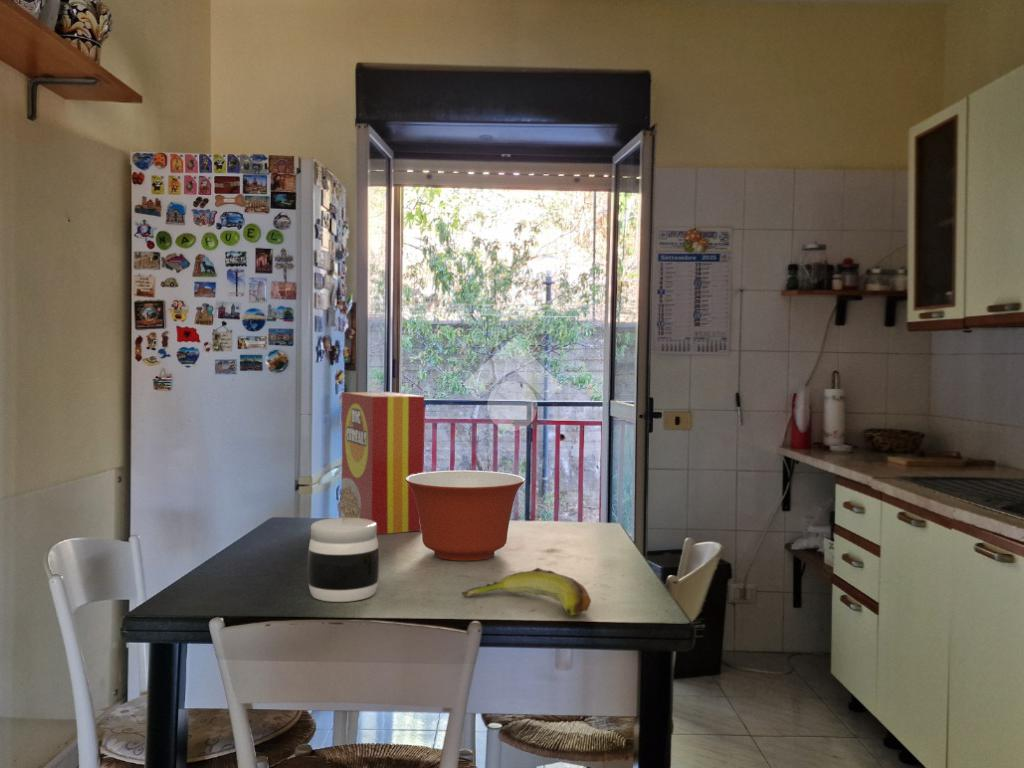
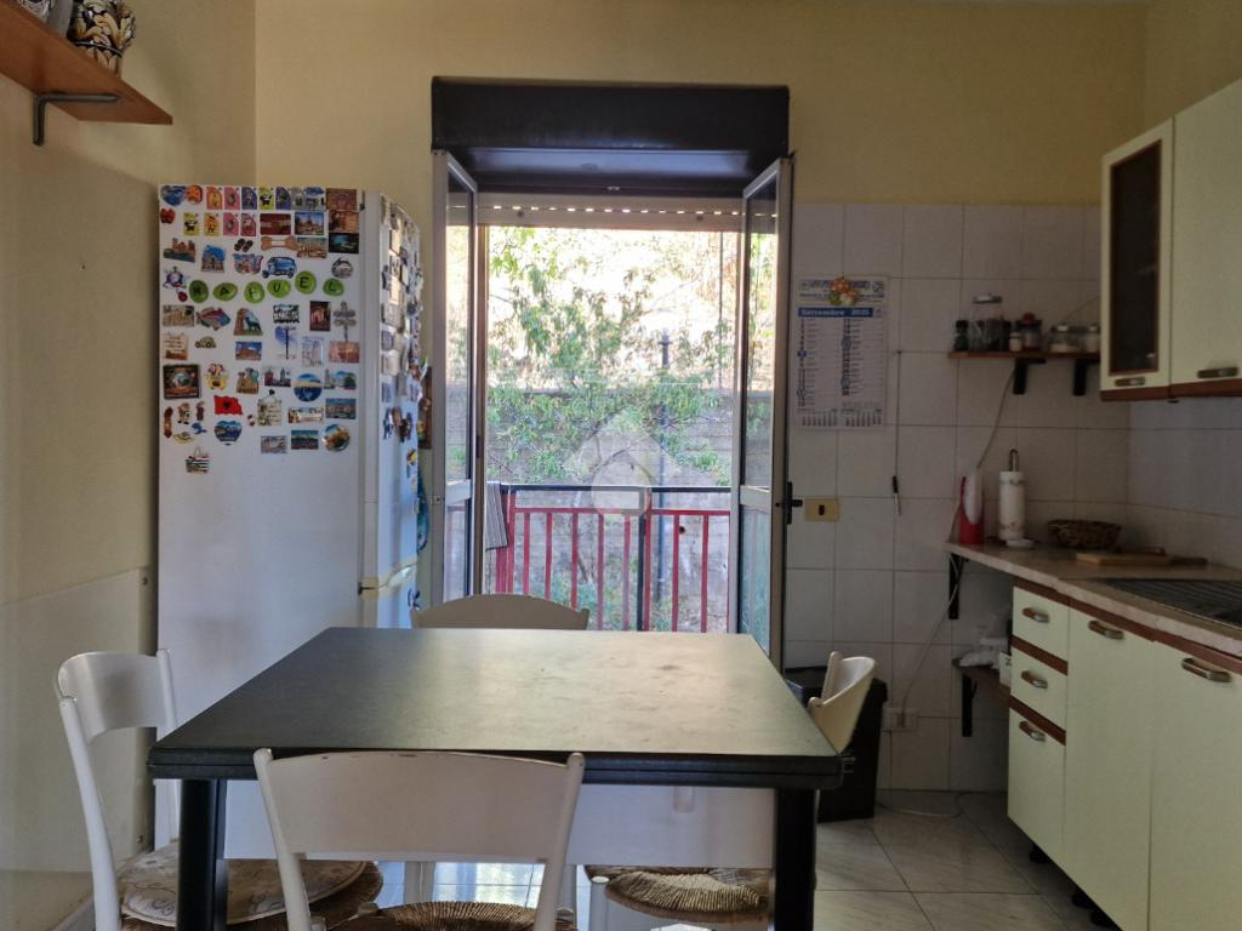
- mixing bowl [405,470,526,562]
- banana [461,567,592,616]
- jar [307,517,380,603]
- cereal box [340,391,425,535]
